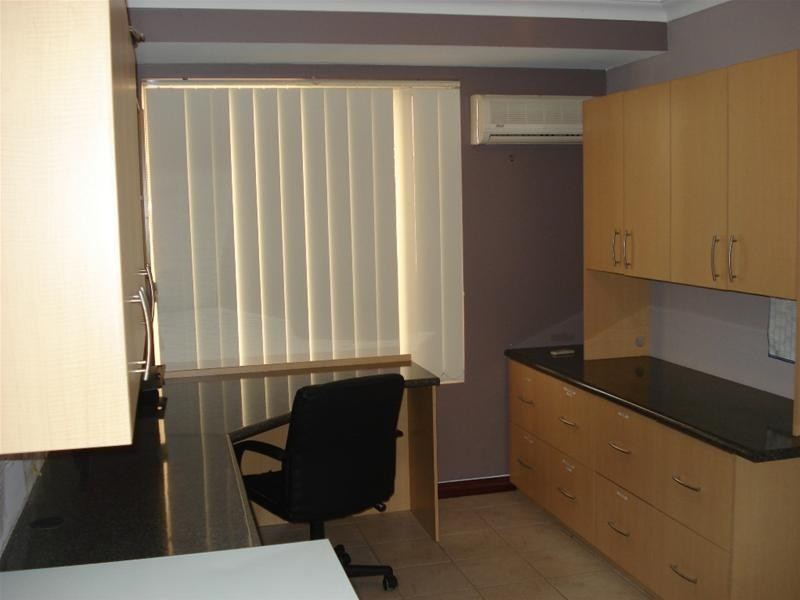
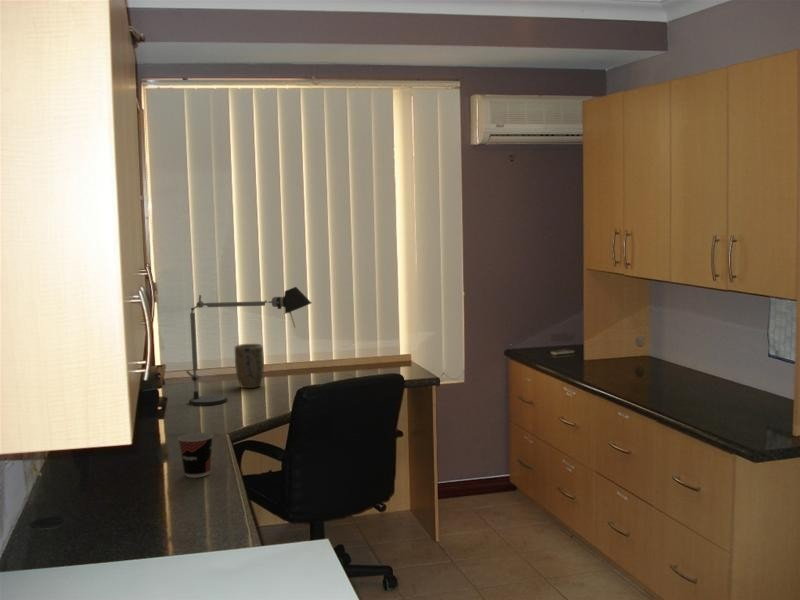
+ cup [177,432,214,479]
+ plant pot [234,343,265,389]
+ desk lamp [185,286,312,407]
